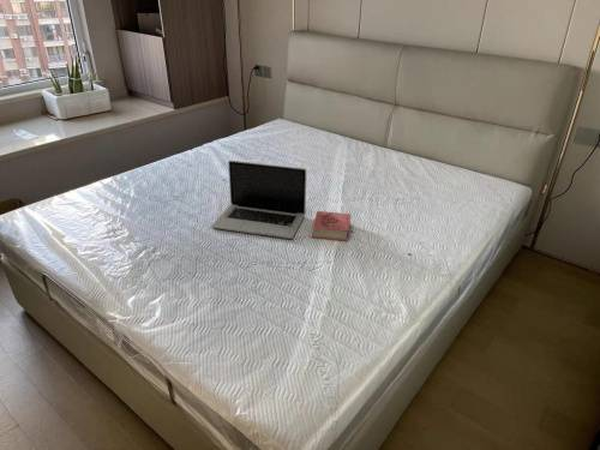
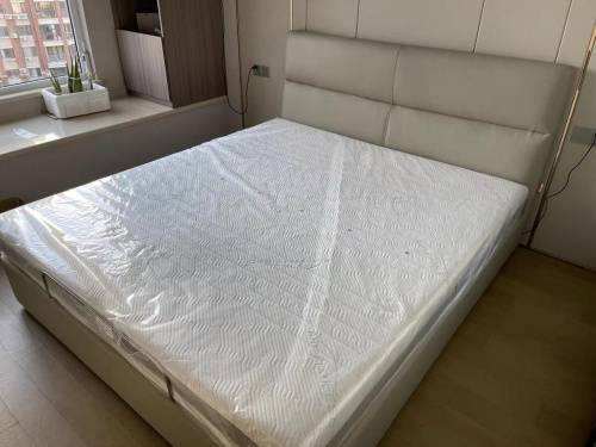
- book [311,210,352,242]
- laptop [211,160,307,240]
